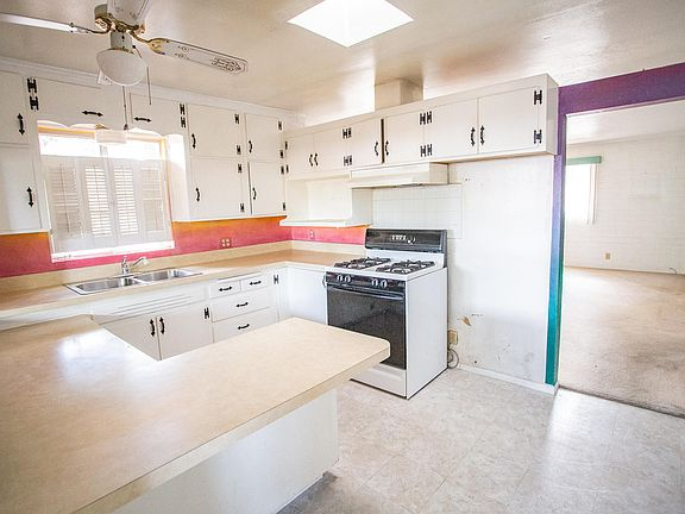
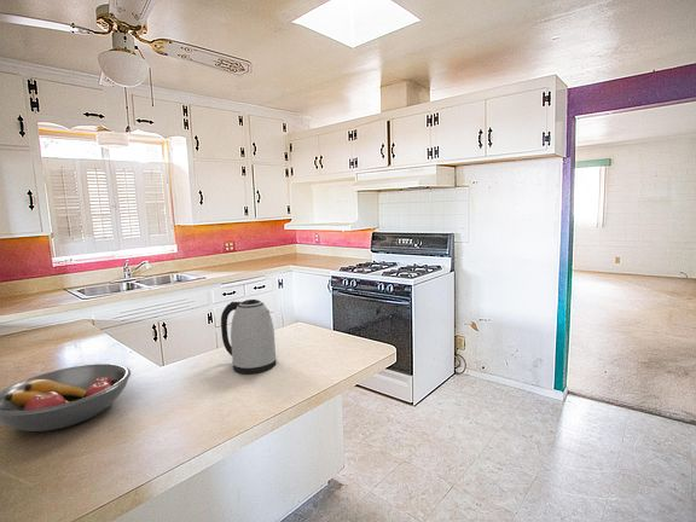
+ fruit bowl [0,362,132,433]
+ kettle [220,298,277,375]
